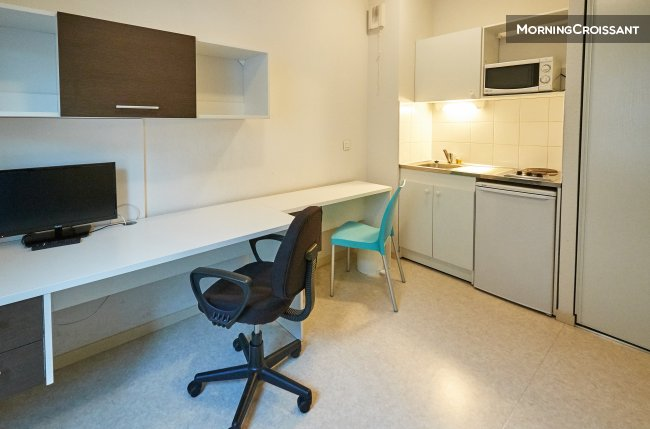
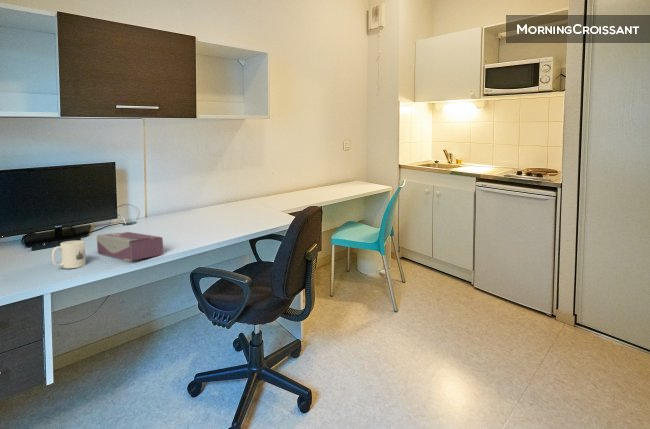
+ mug [51,240,87,269]
+ tissue box [96,231,164,262]
